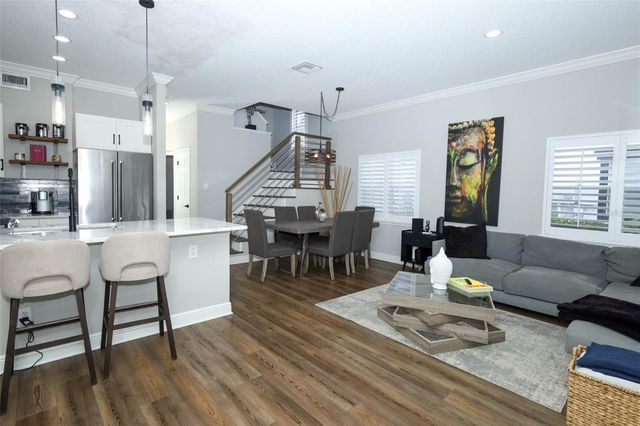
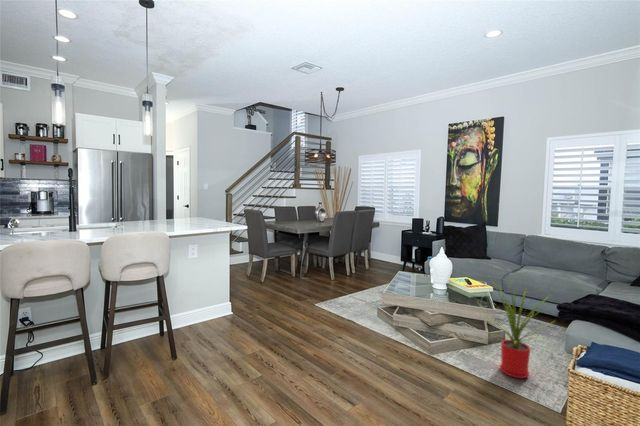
+ house plant [475,277,556,379]
